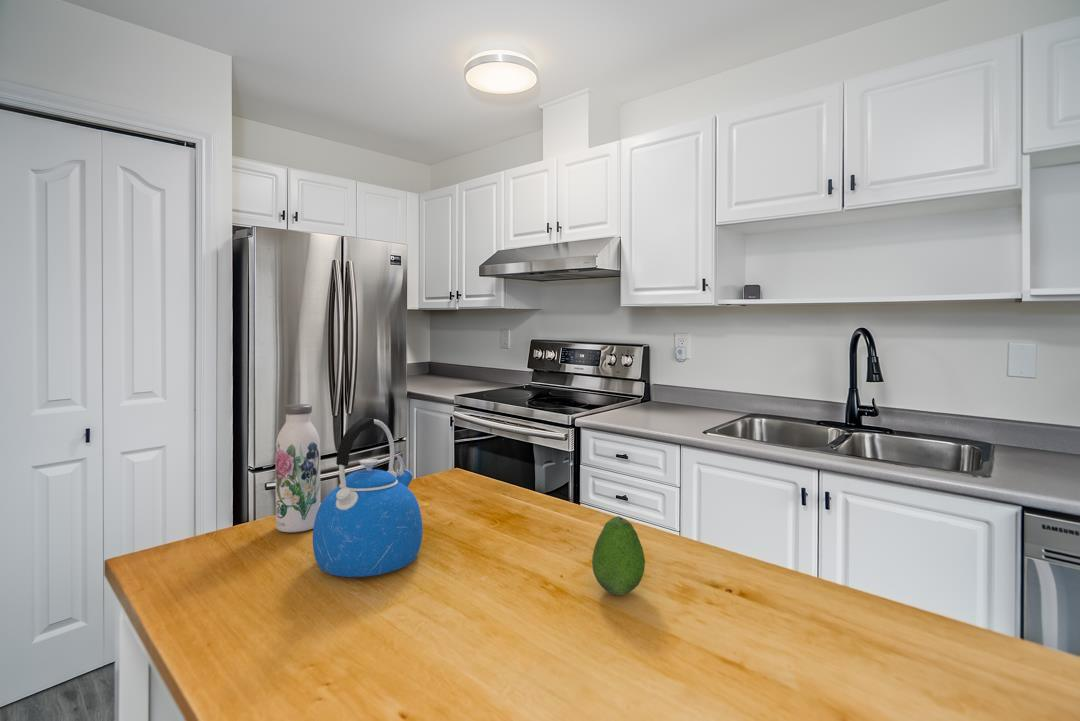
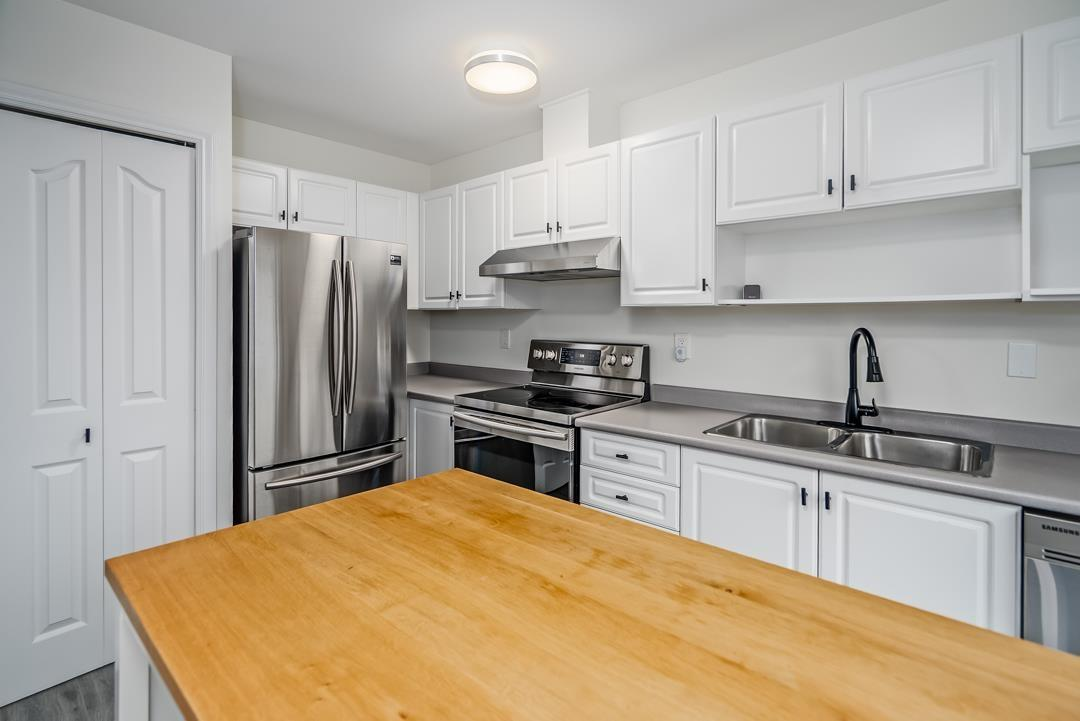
- water bottle [275,403,321,533]
- fruit [591,515,646,596]
- kettle [312,417,424,578]
